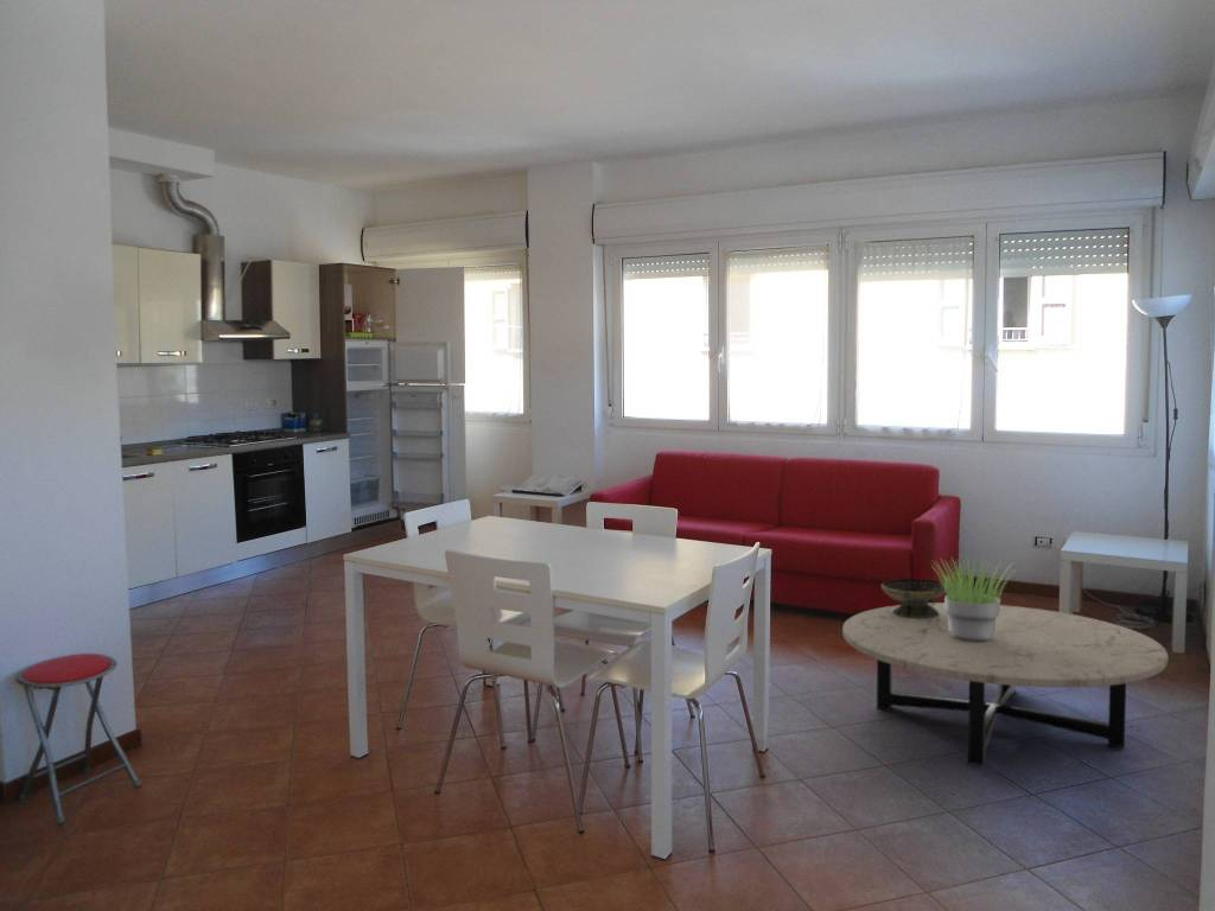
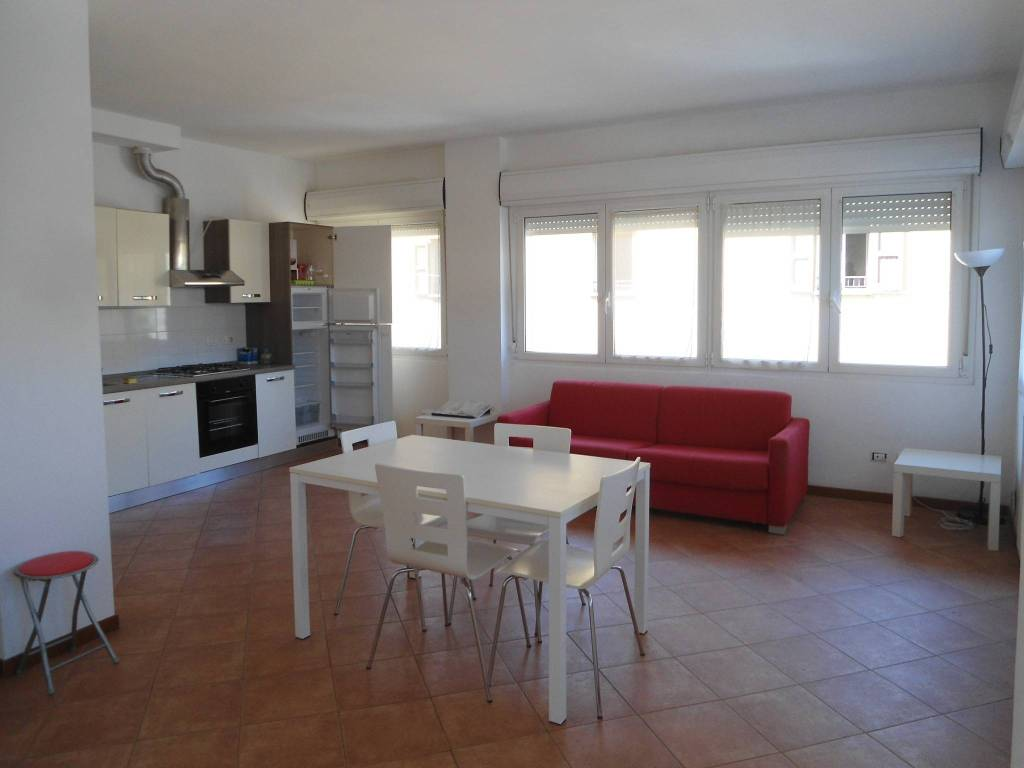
- coffee table [841,601,1169,766]
- decorative bowl [880,578,947,618]
- potted plant [930,555,1014,641]
